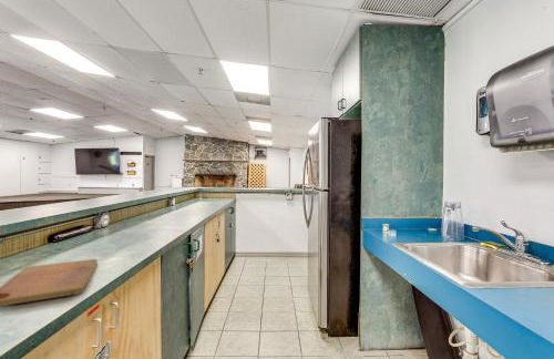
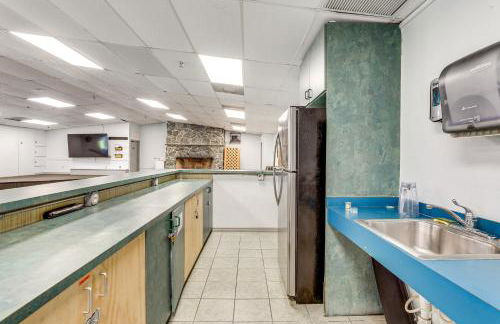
- cutting board [0,258,99,307]
